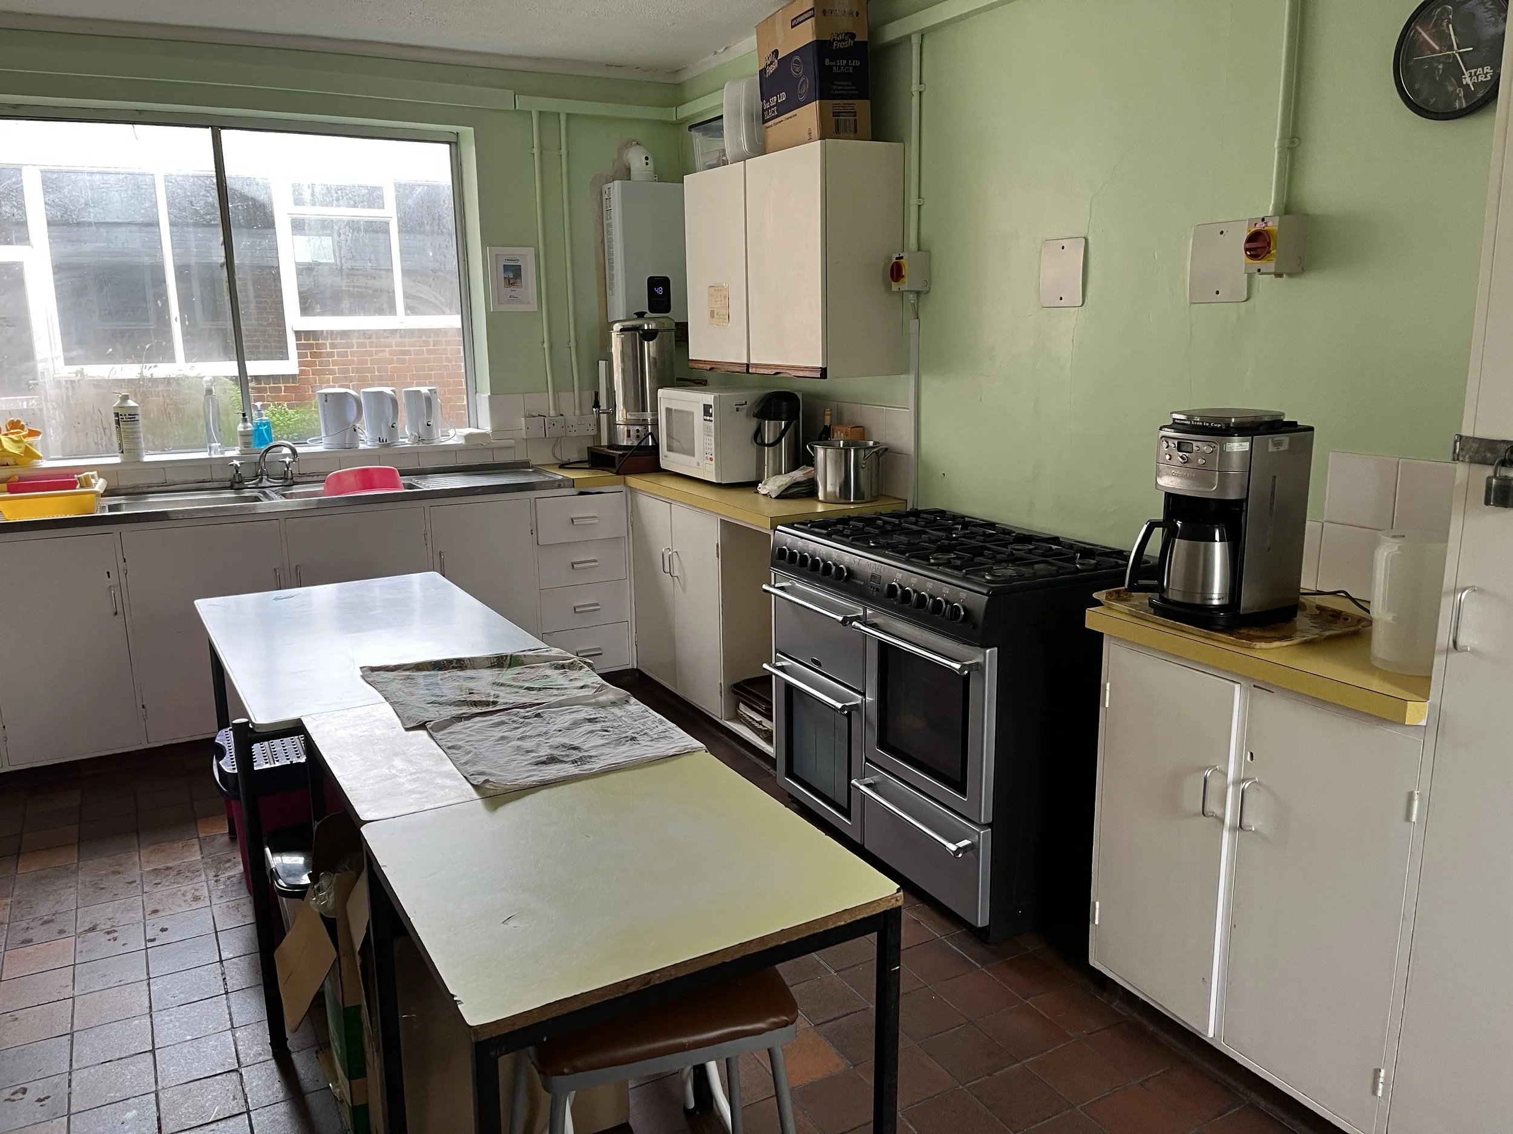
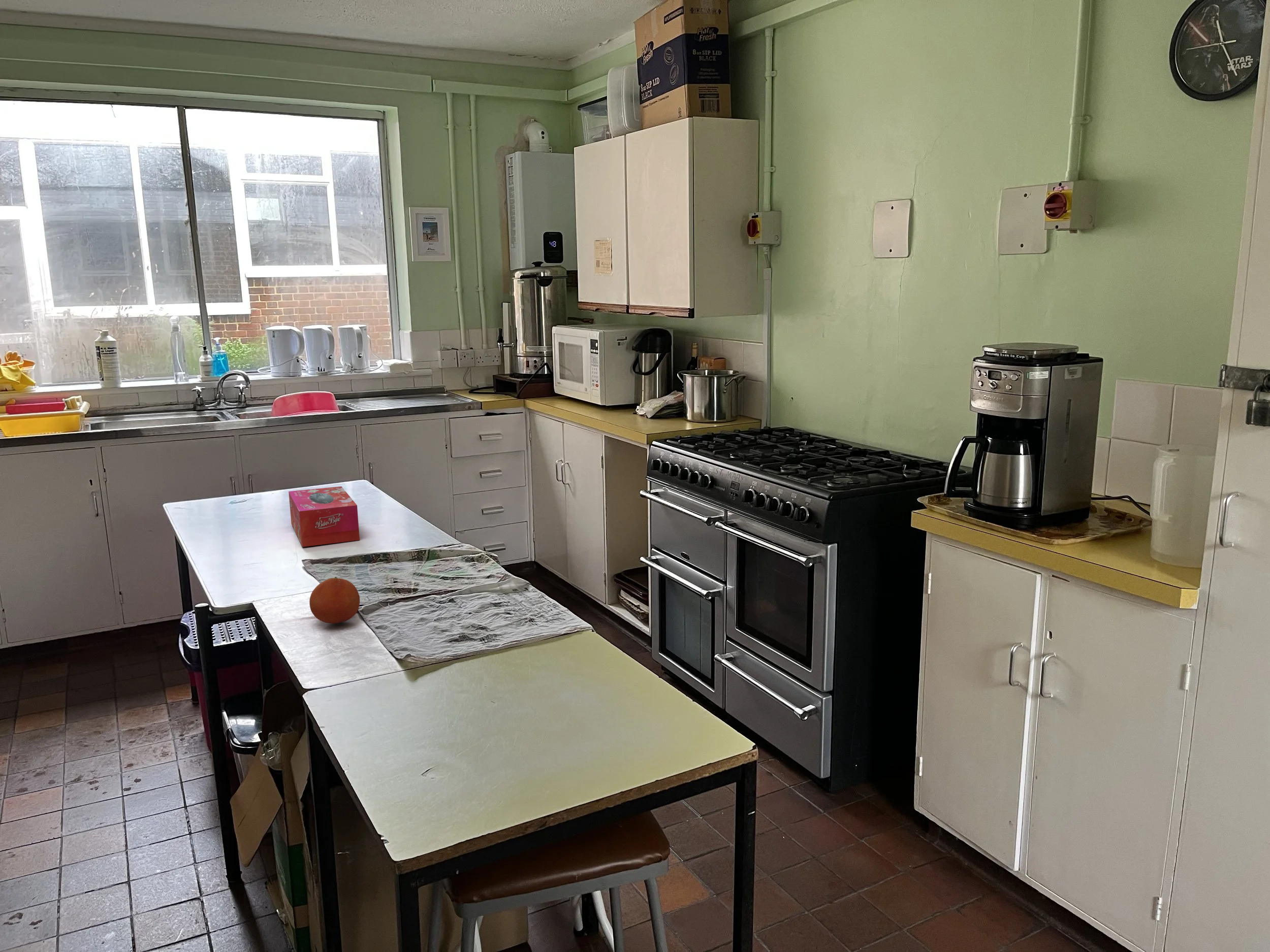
+ fruit [309,576,360,624]
+ tissue box [288,486,360,547]
